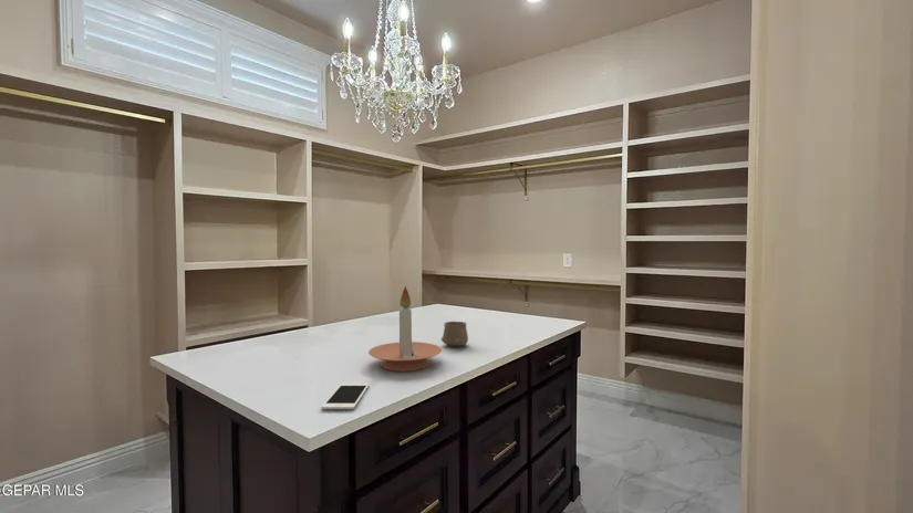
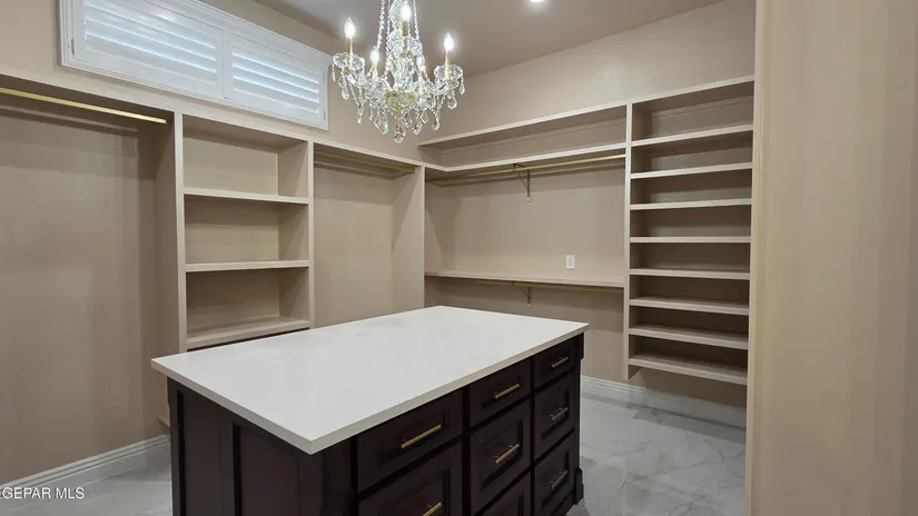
- candle holder [367,285,443,373]
- cup [440,321,469,347]
- cell phone [320,383,370,410]
